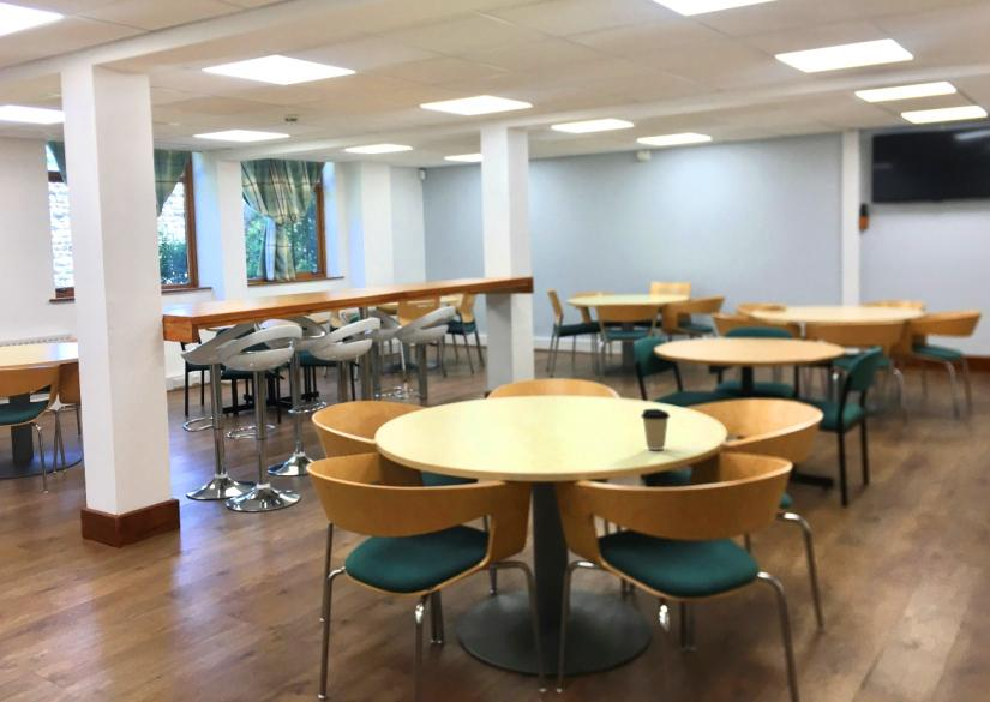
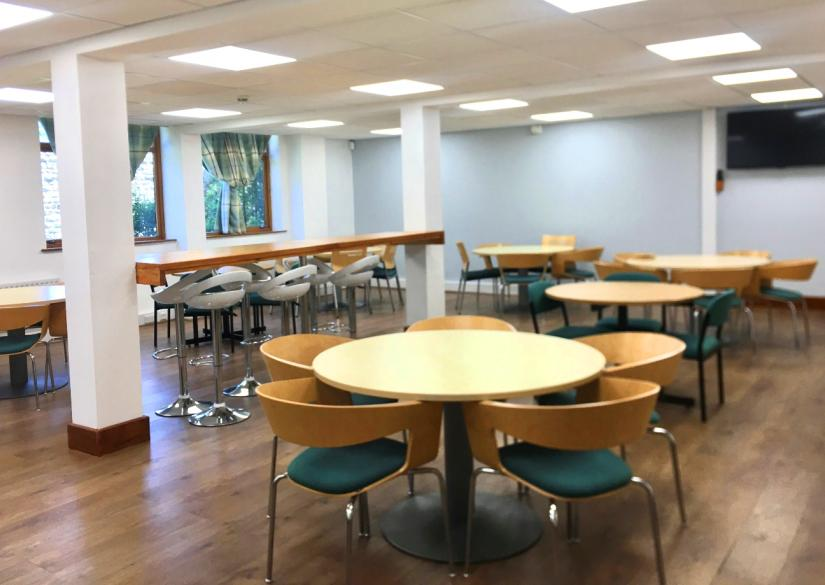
- coffee cup [640,408,671,451]
